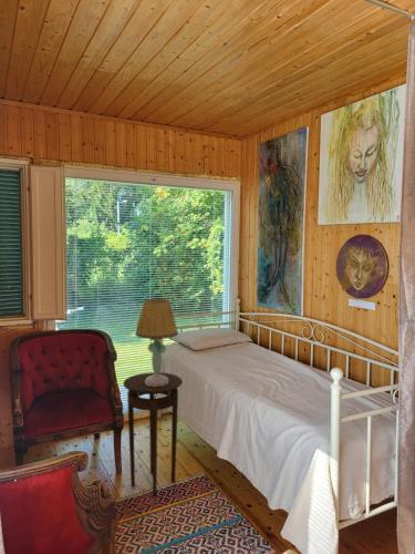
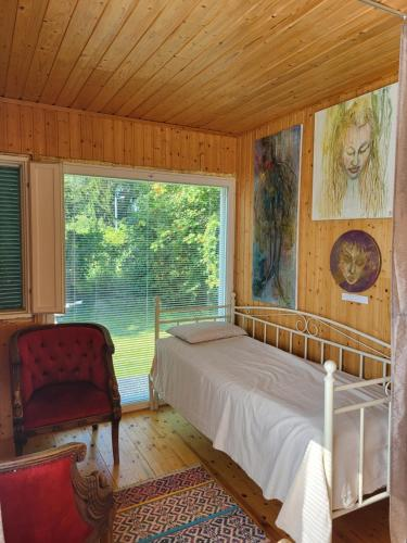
- stool [122,371,184,496]
- table lamp [134,298,179,387]
